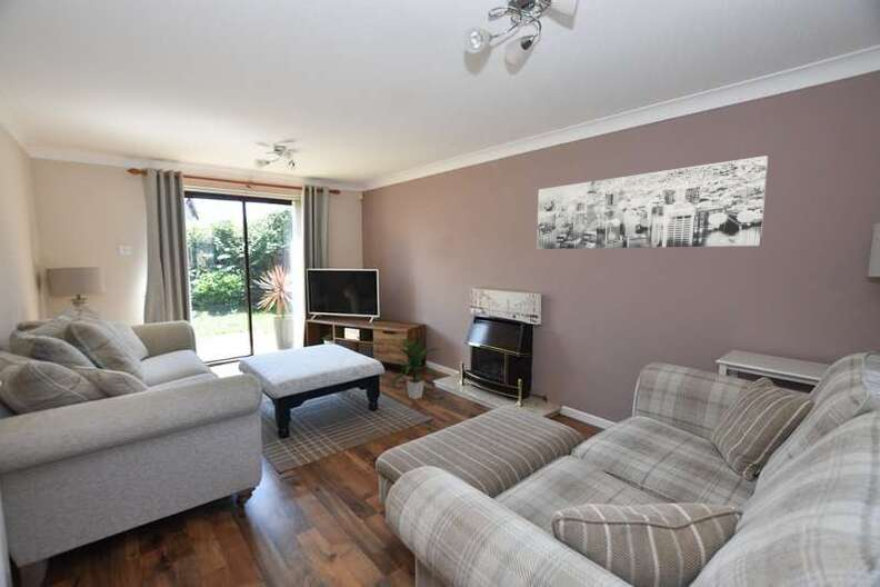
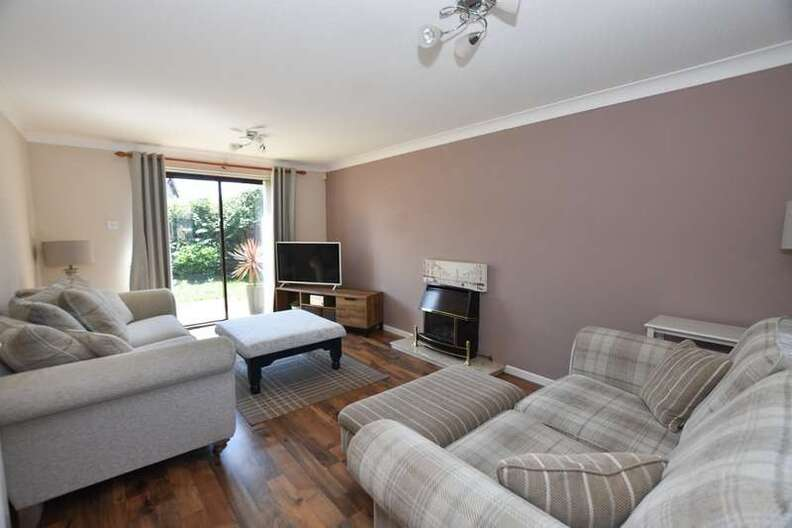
- indoor plant [390,335,439,400]
- wall art [536,155,769,250]
